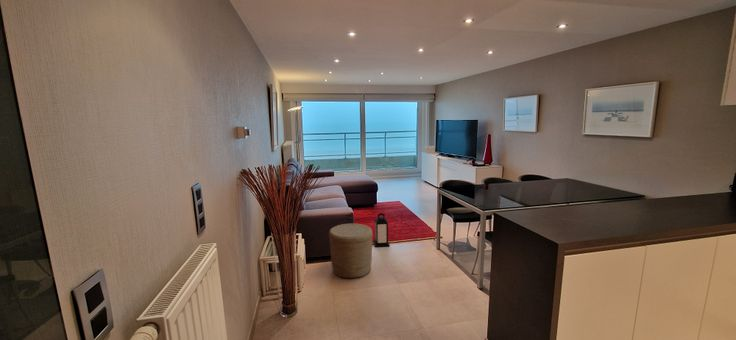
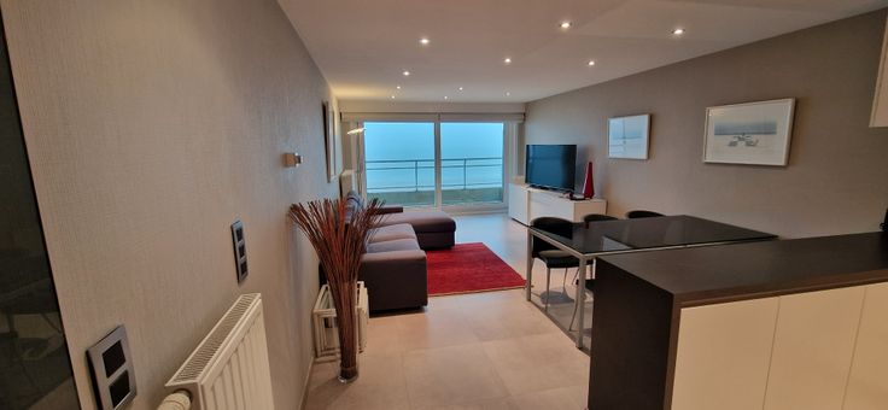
- lantern [373,212,391,248]
- woven basket [328,223,374,279]
